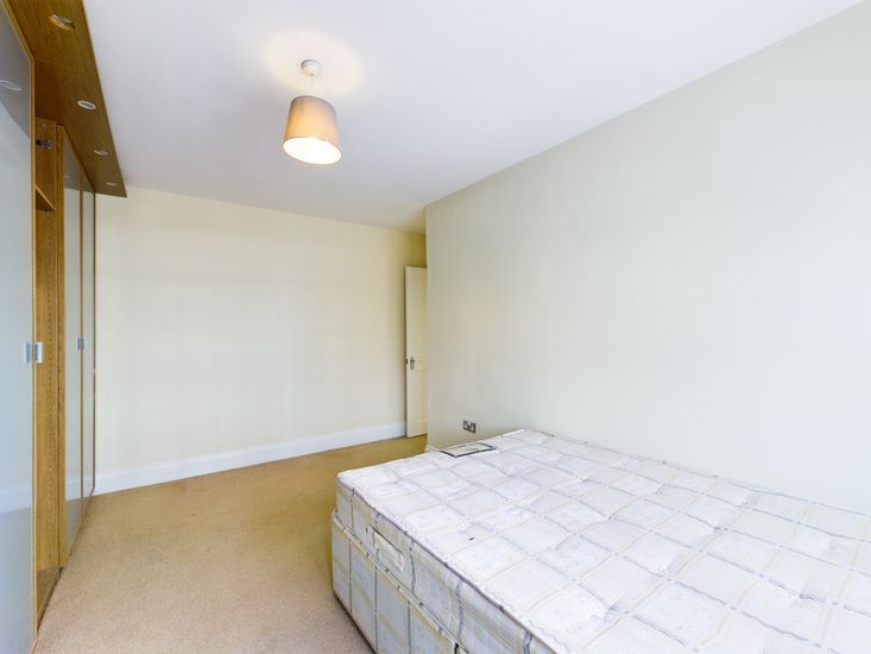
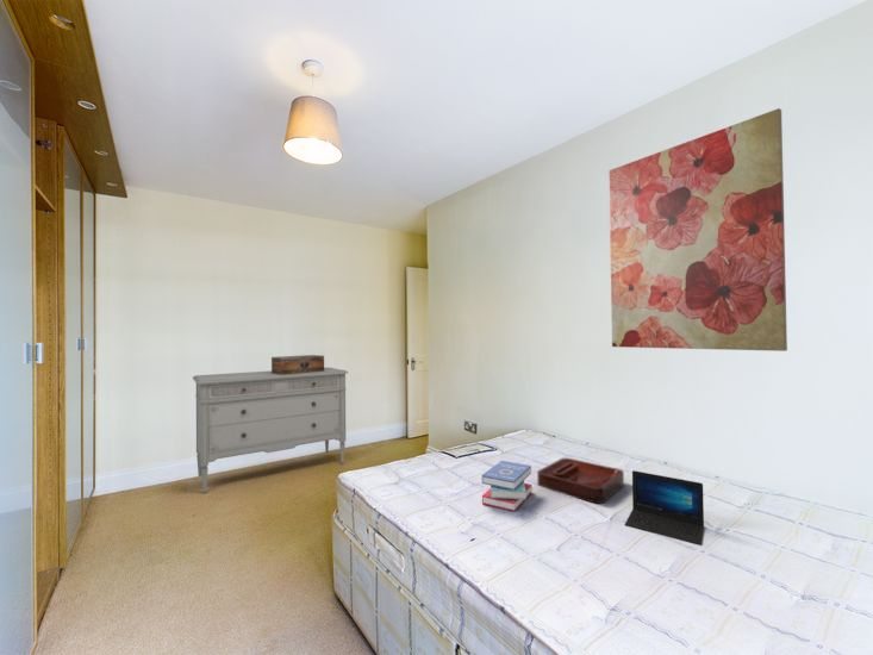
+ dresser [192,366,349,494]
+ wall art [607,107,788,353]
+ book [481,460,534,512]
+ laptop [624,469,705,547]
+ decorative tray [536,457,625,505]
+ decorative box [270,354,325,375]
